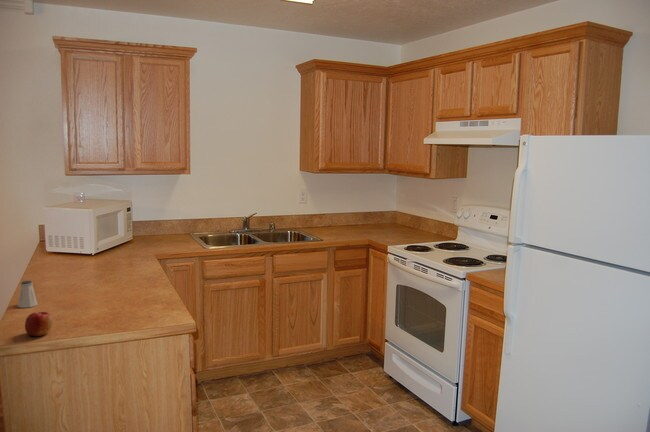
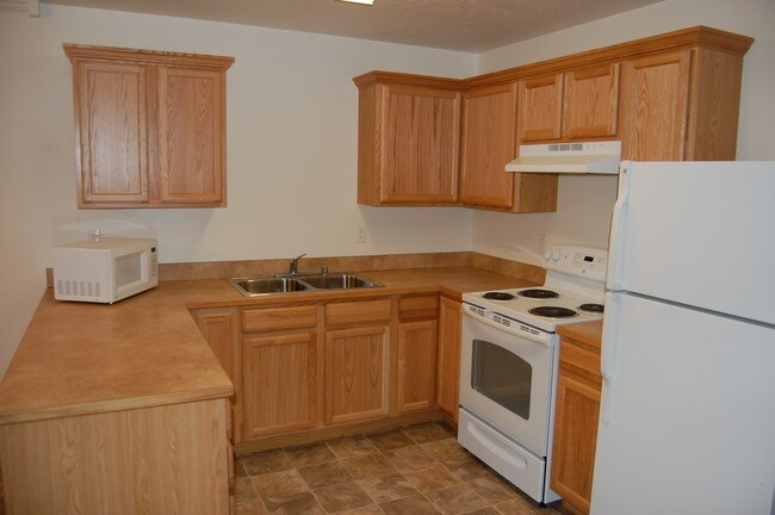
- apple [24,311,54,338]
- saltshaker [16,280,38,309]
